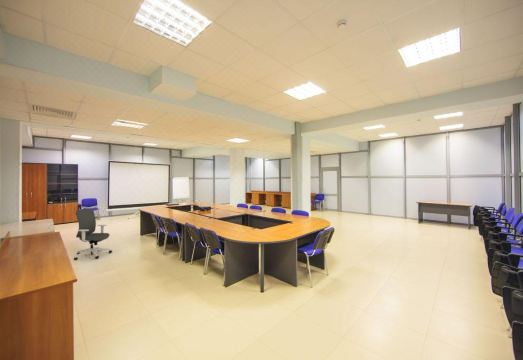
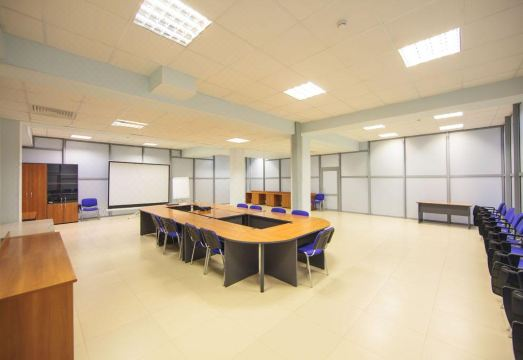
- office chair [73,208,113,261]
